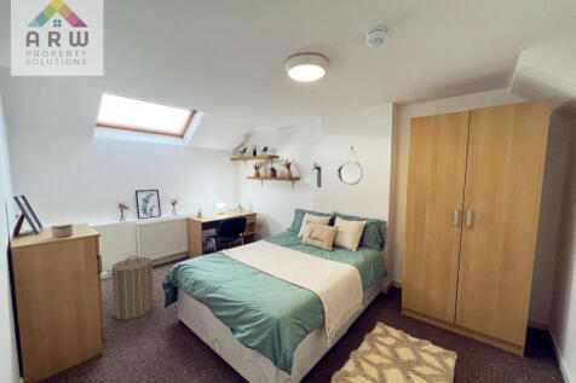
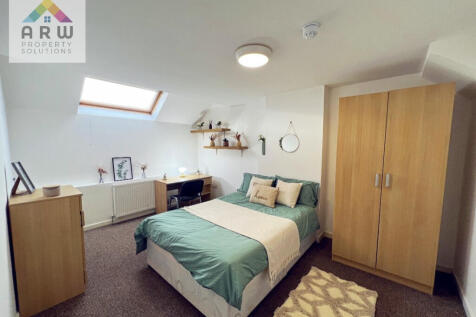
- laundry hamper [105,255,157,321]
